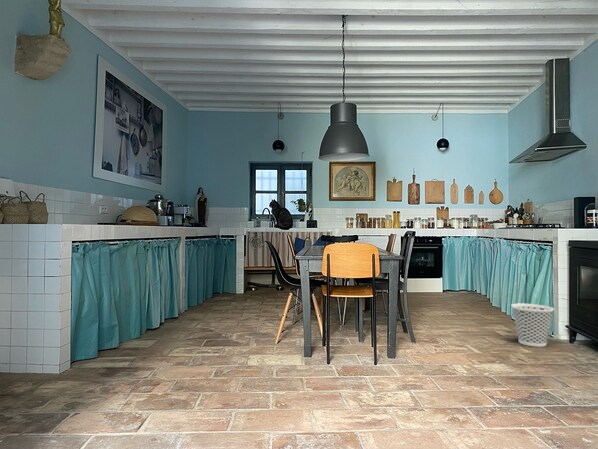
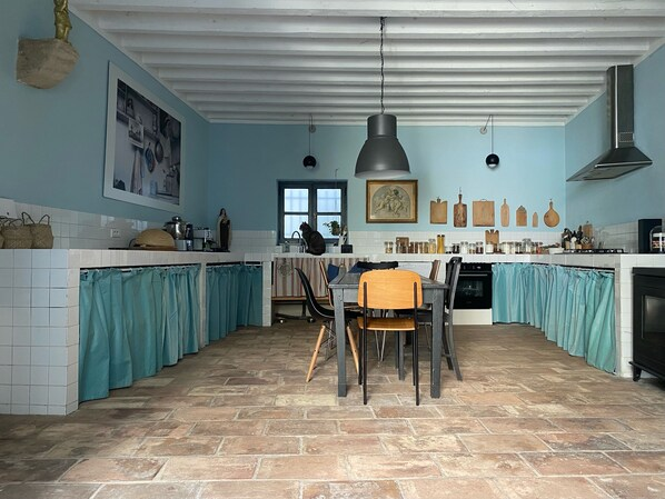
- wastebasket [510,303,555,348]
